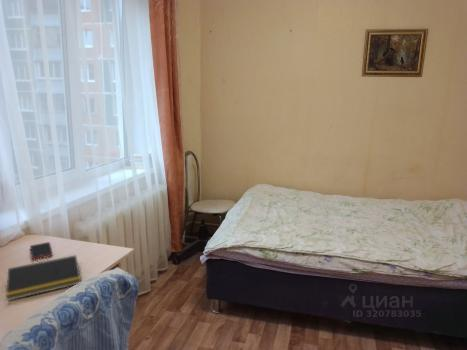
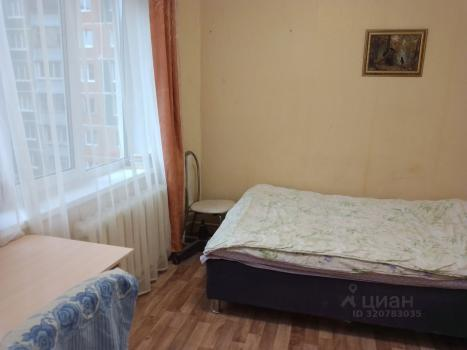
- cell phone [29,241,54,261]
- notepad [5,254,82,302]
